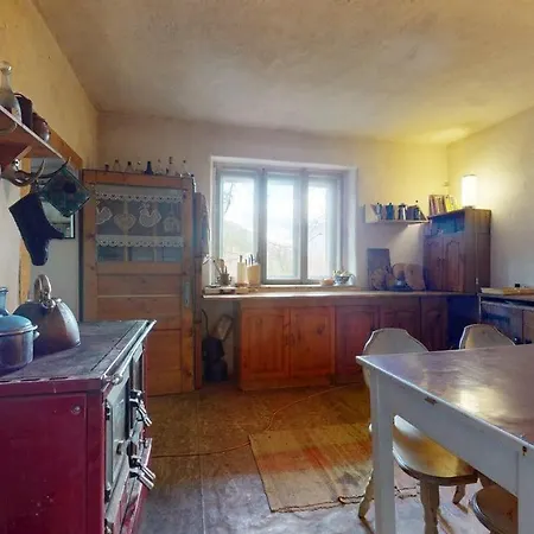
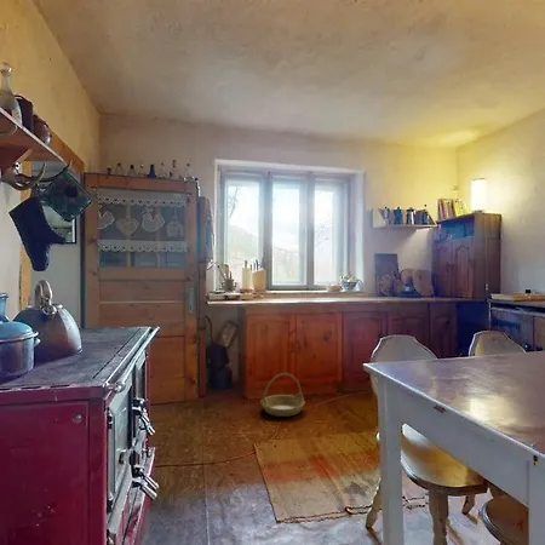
+ basket [260,372,306,418]
